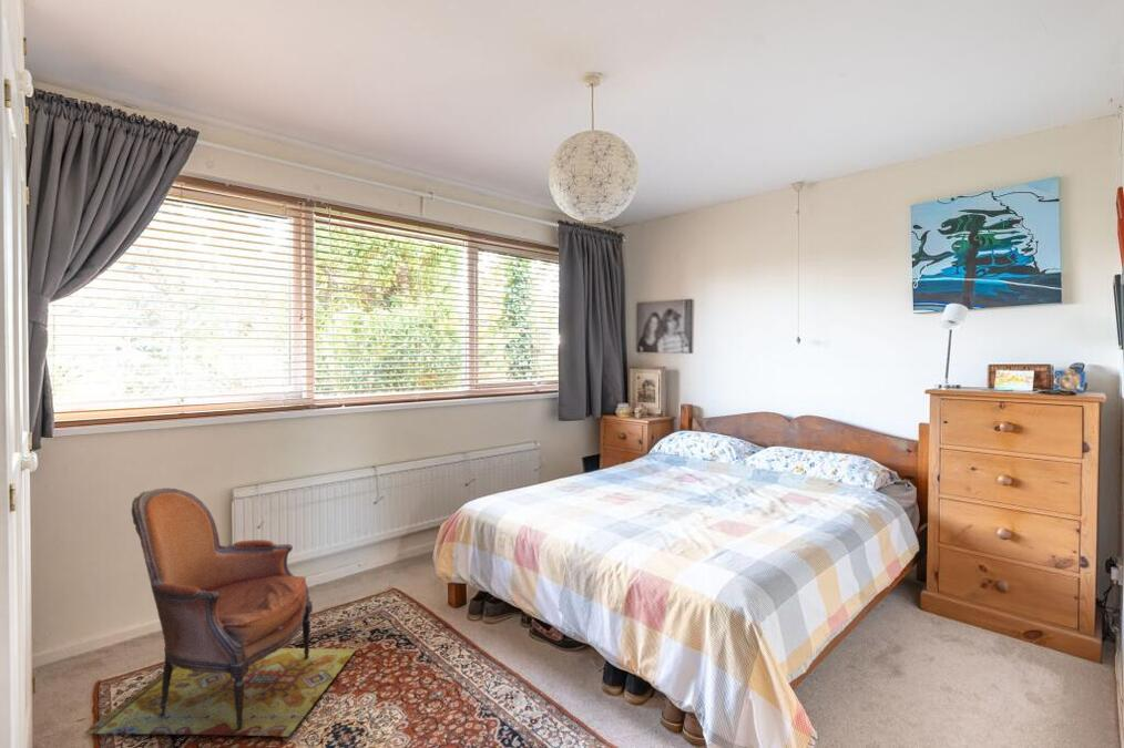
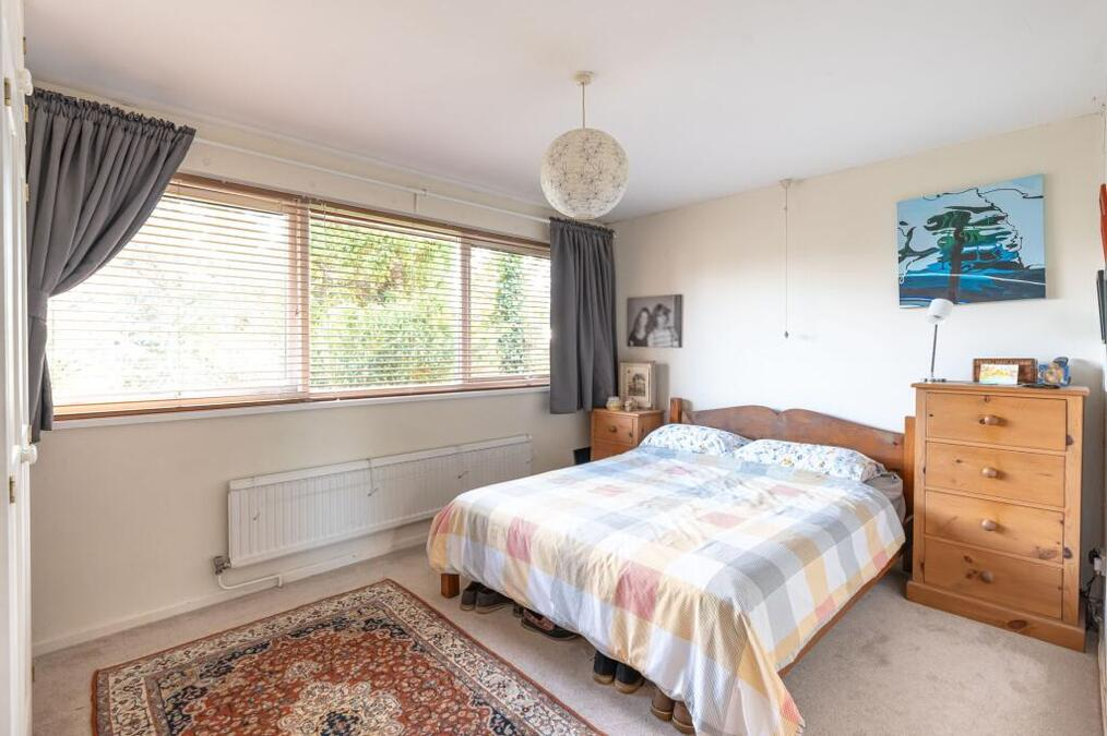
- armchair [82,486,357,738]
